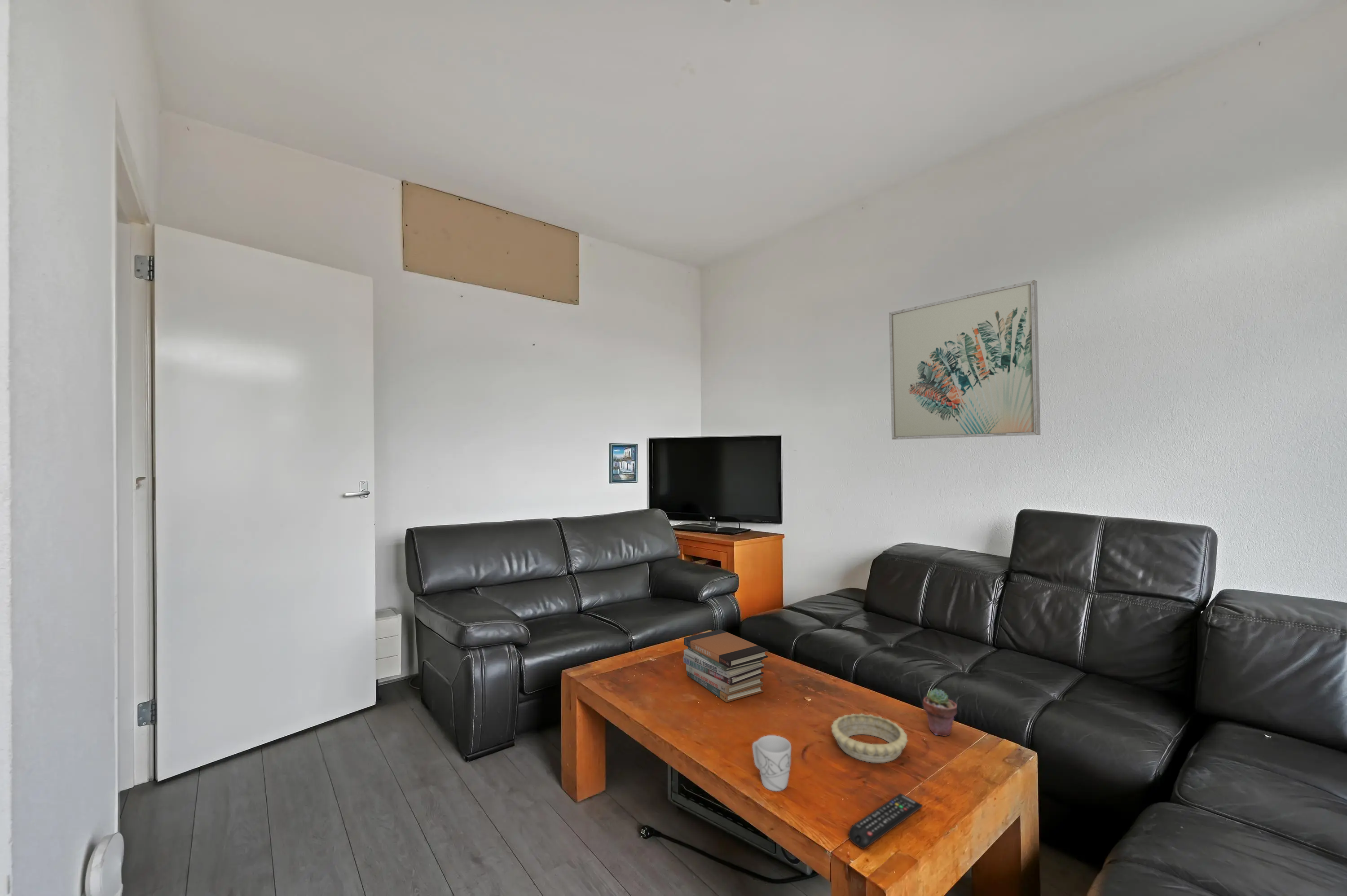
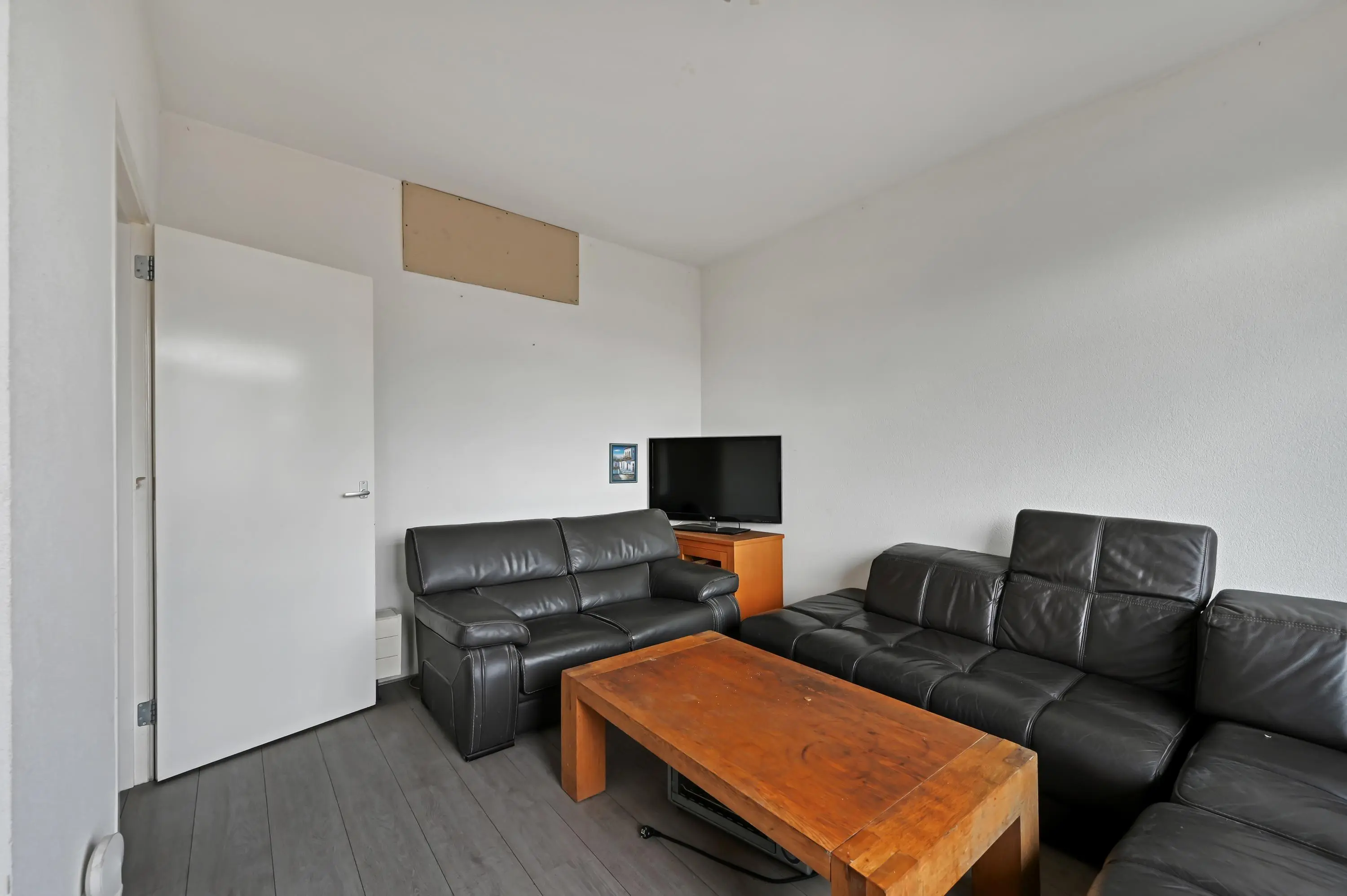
- decorative bowl [831,713,908,763]
- remote control [848,793,923,849]
- potted succulent [923,688,958,737]
- mug [752,735,792,792]
- wall art [889,280,1041,440]
- book stack [683,629,769,703]
